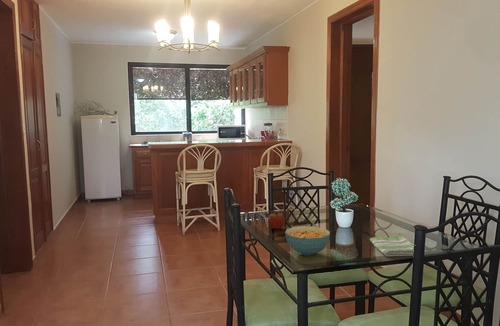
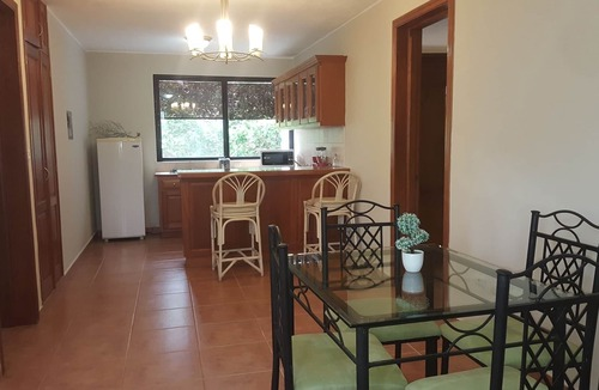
- fruit [267,210,286,230]
- cereal bowl [284,225,331,257]
- dish towel [369,235,415,257]
